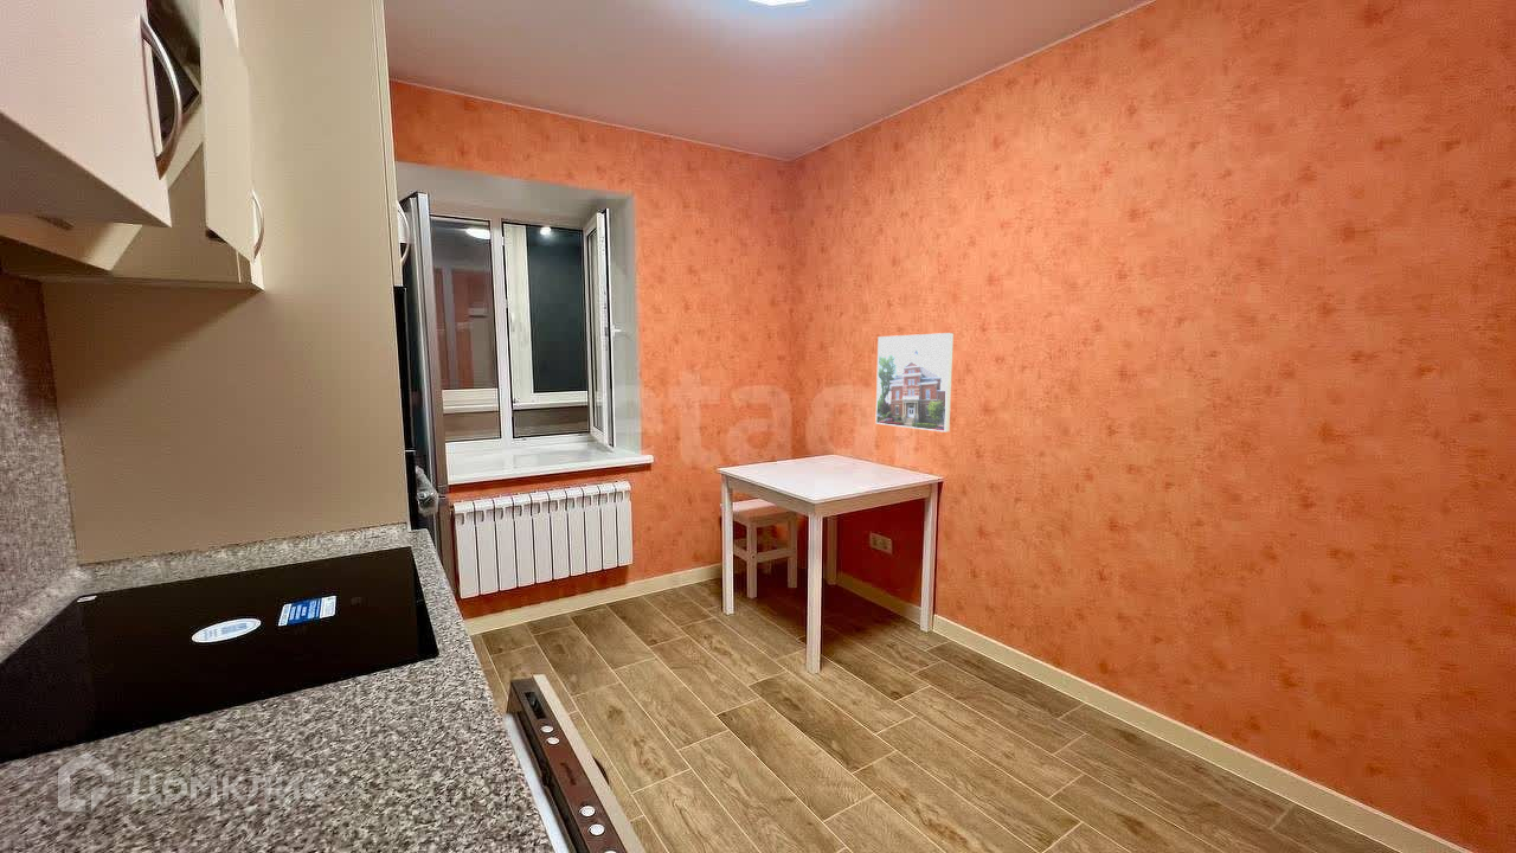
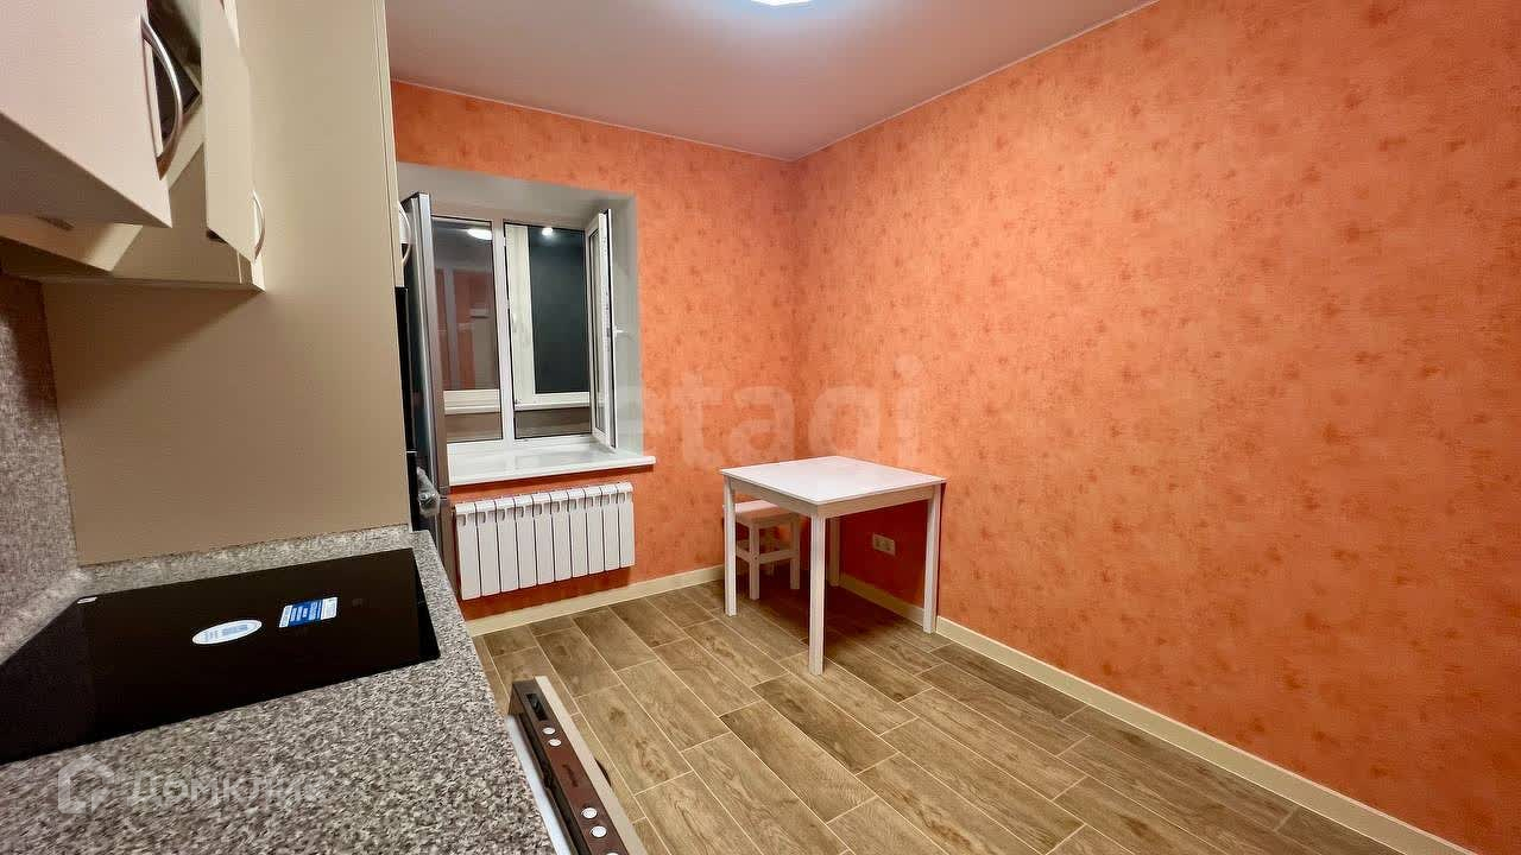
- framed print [874,332,955,434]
